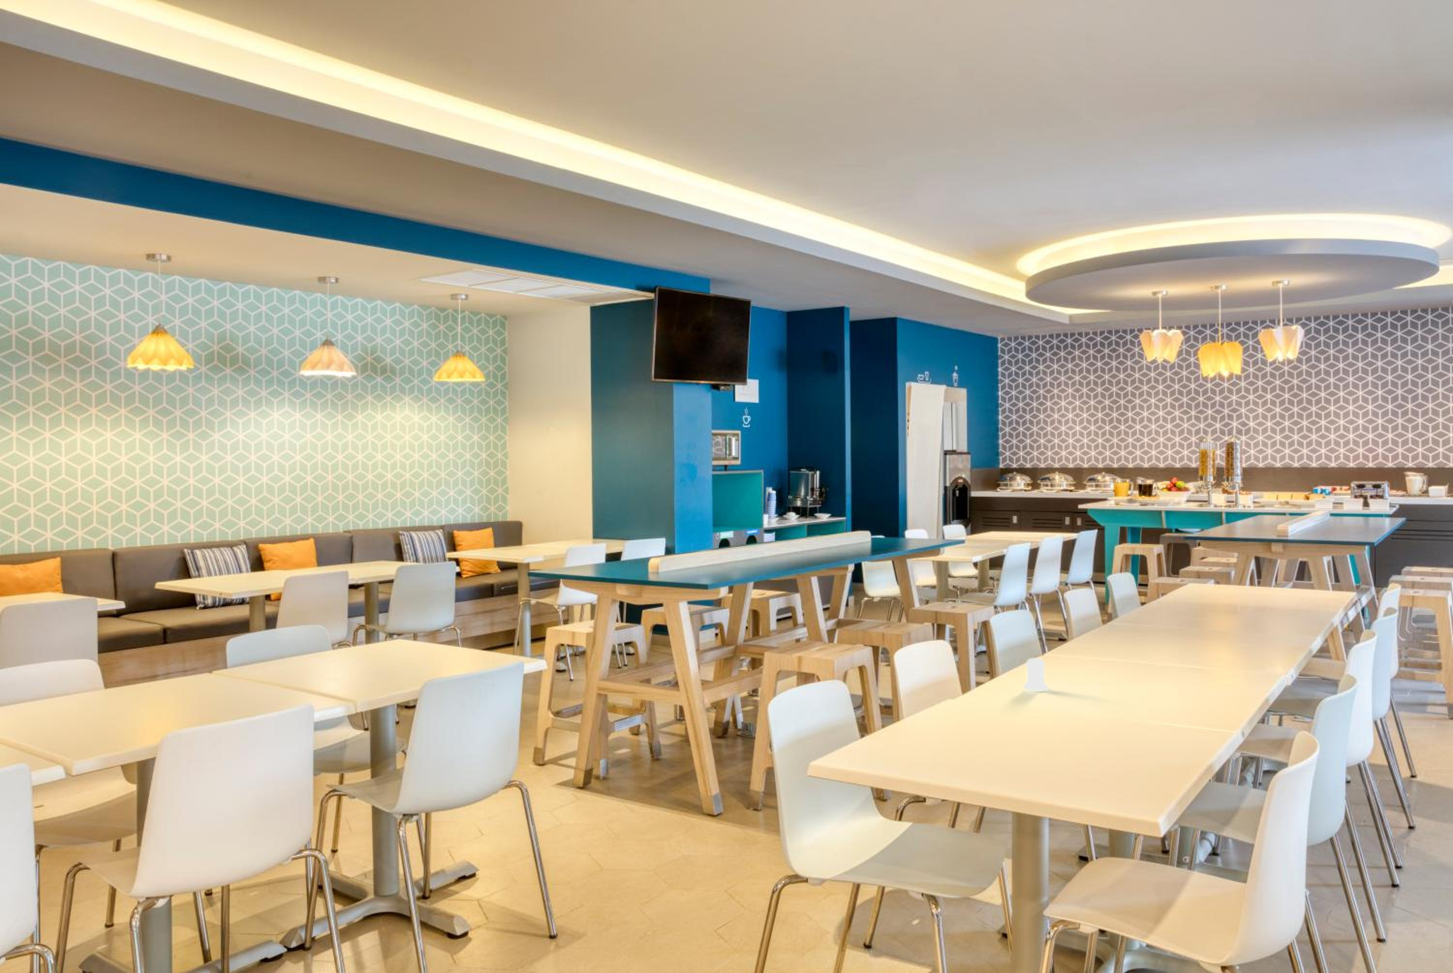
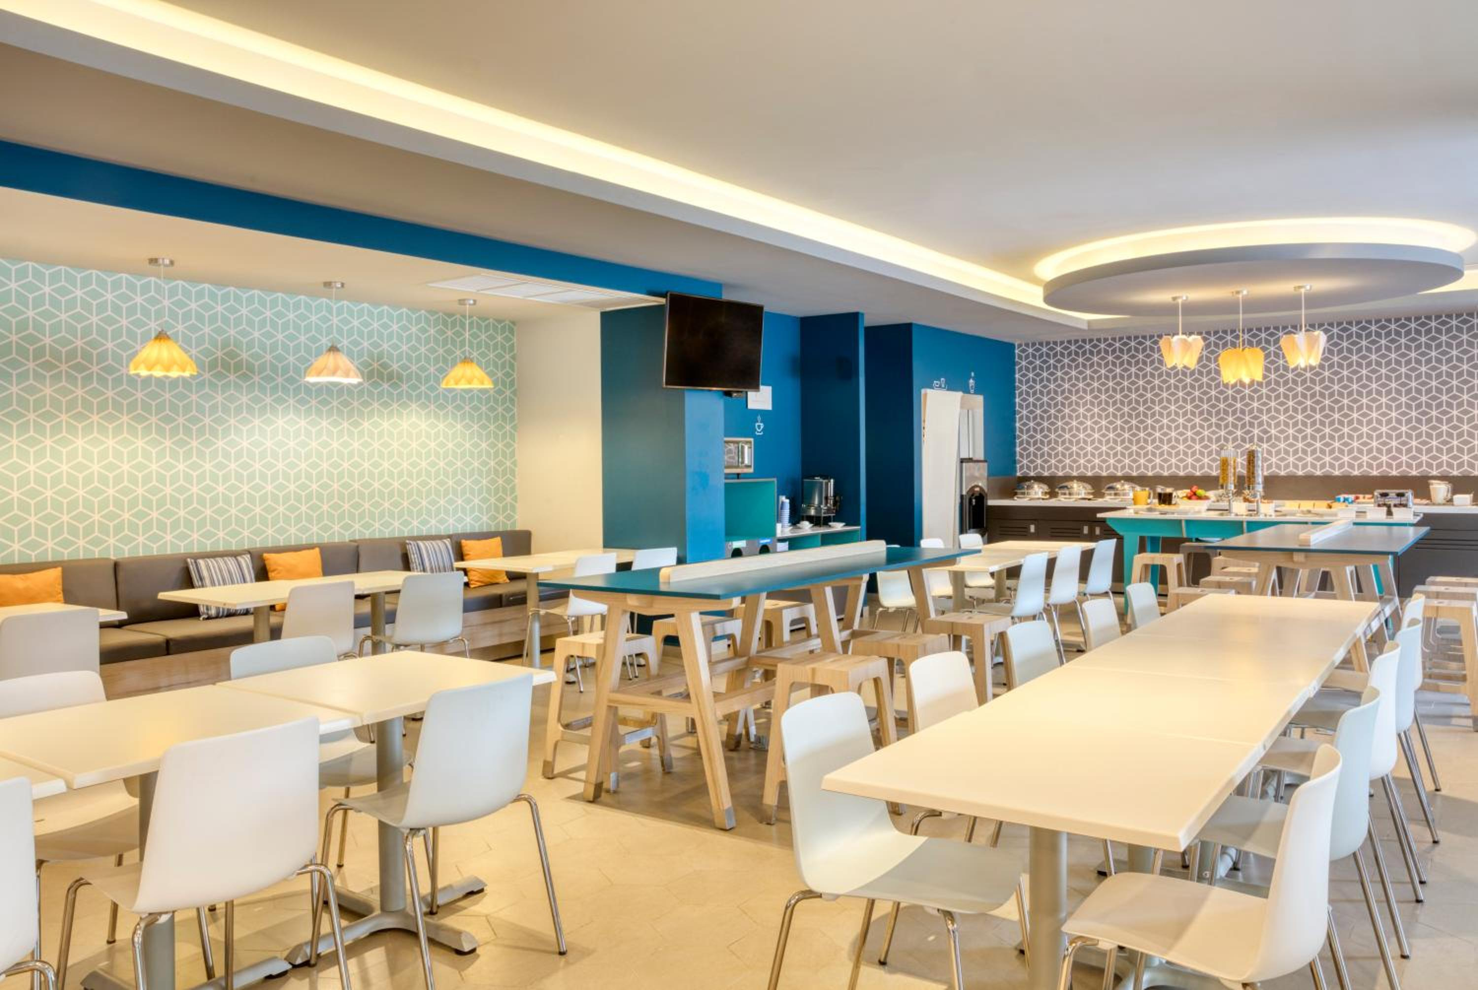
- salt shaker [1023,657,1049,691]
